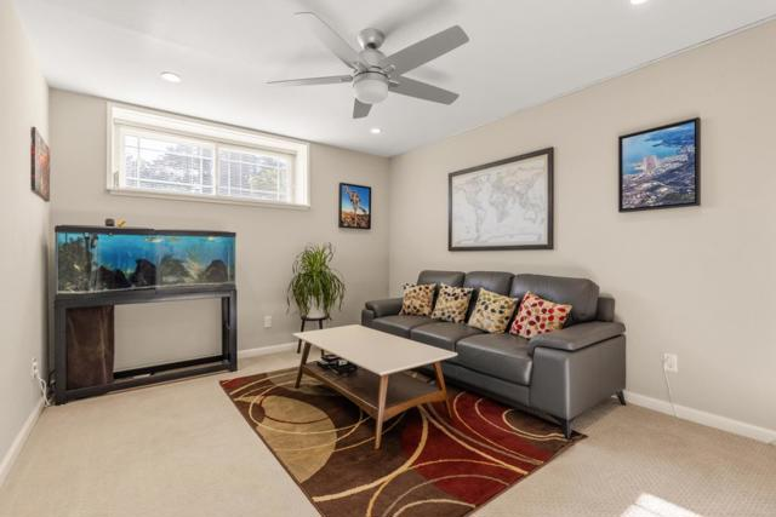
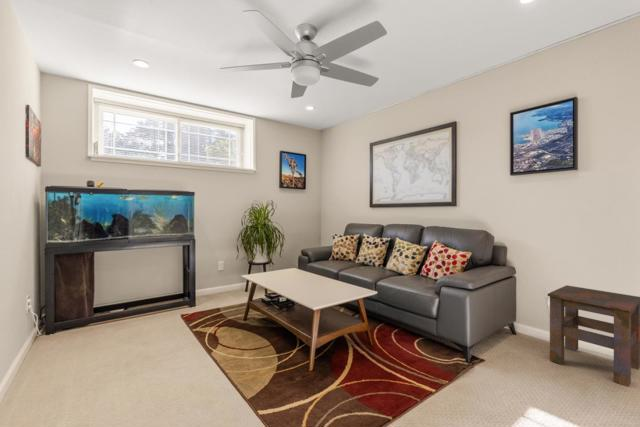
+ side table [547,284,640,388]
